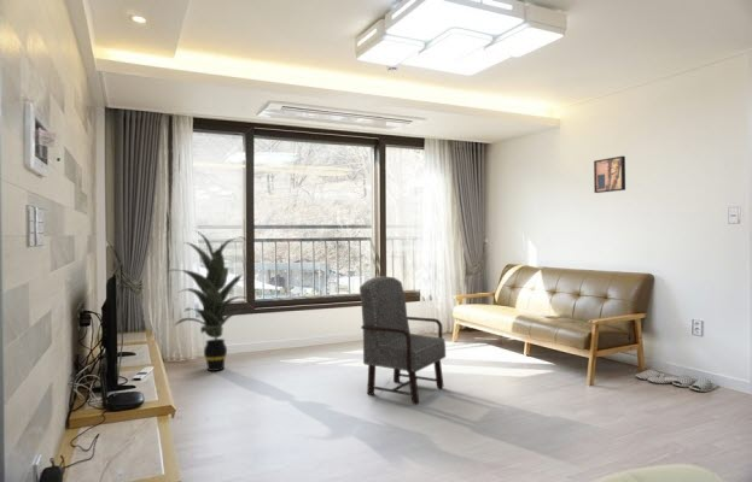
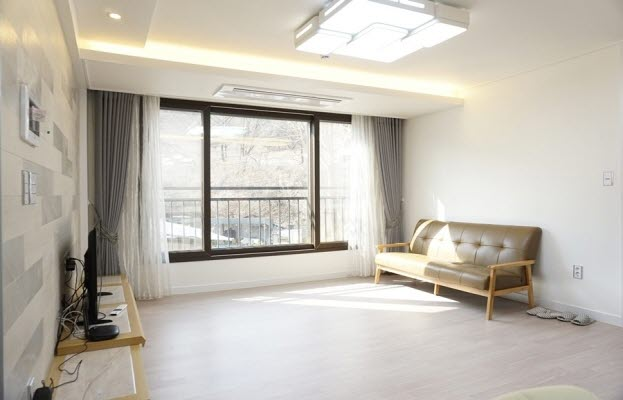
- indoor plant [168,229,252,372]
- armchair [358,275,447,405]
- wall art [593,155,626,194]
